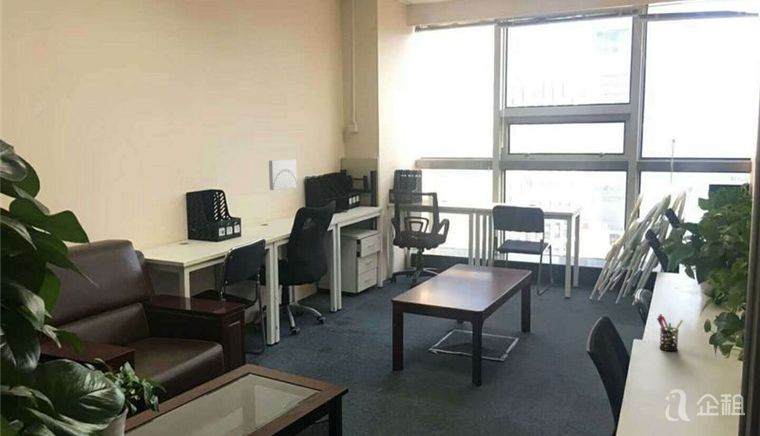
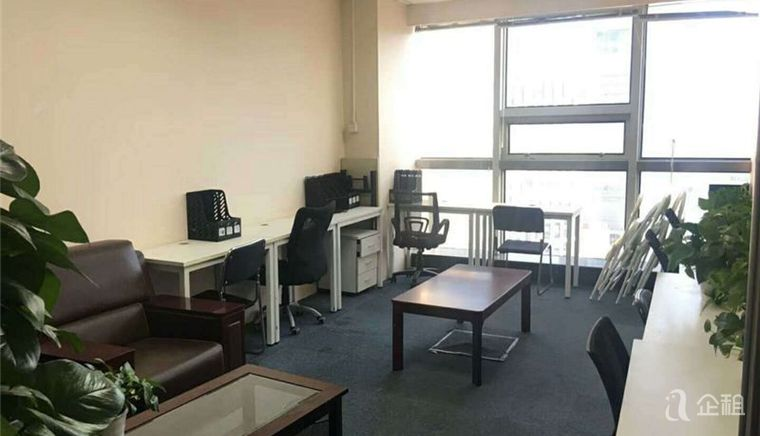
- pen holder [656,313,684,352]
- wall art [268,159,298,191]
